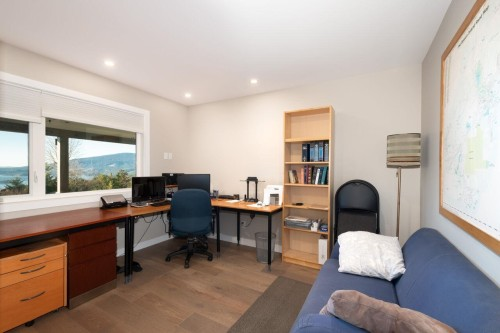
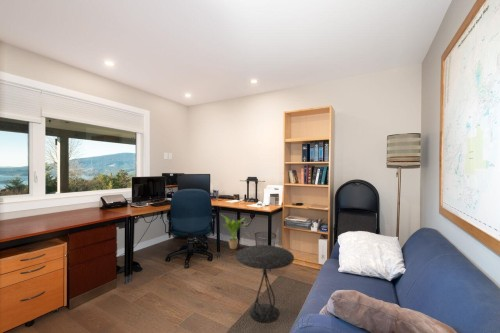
+ side table [235,244,295,324]
+ potted plant [220,213,250,250]
